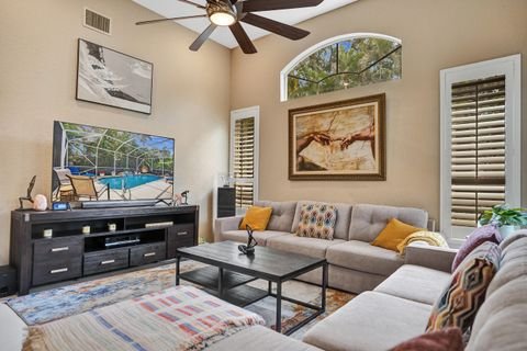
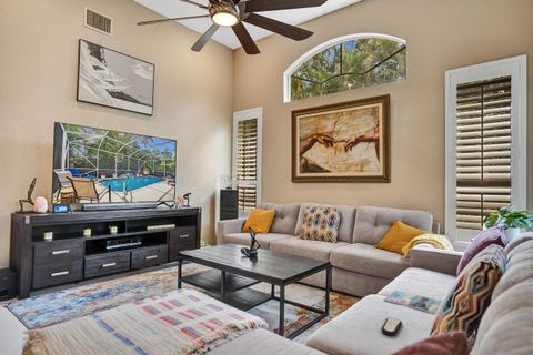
+ magazine [383,290,443,315]
+ remote control [381,316,403,337]
